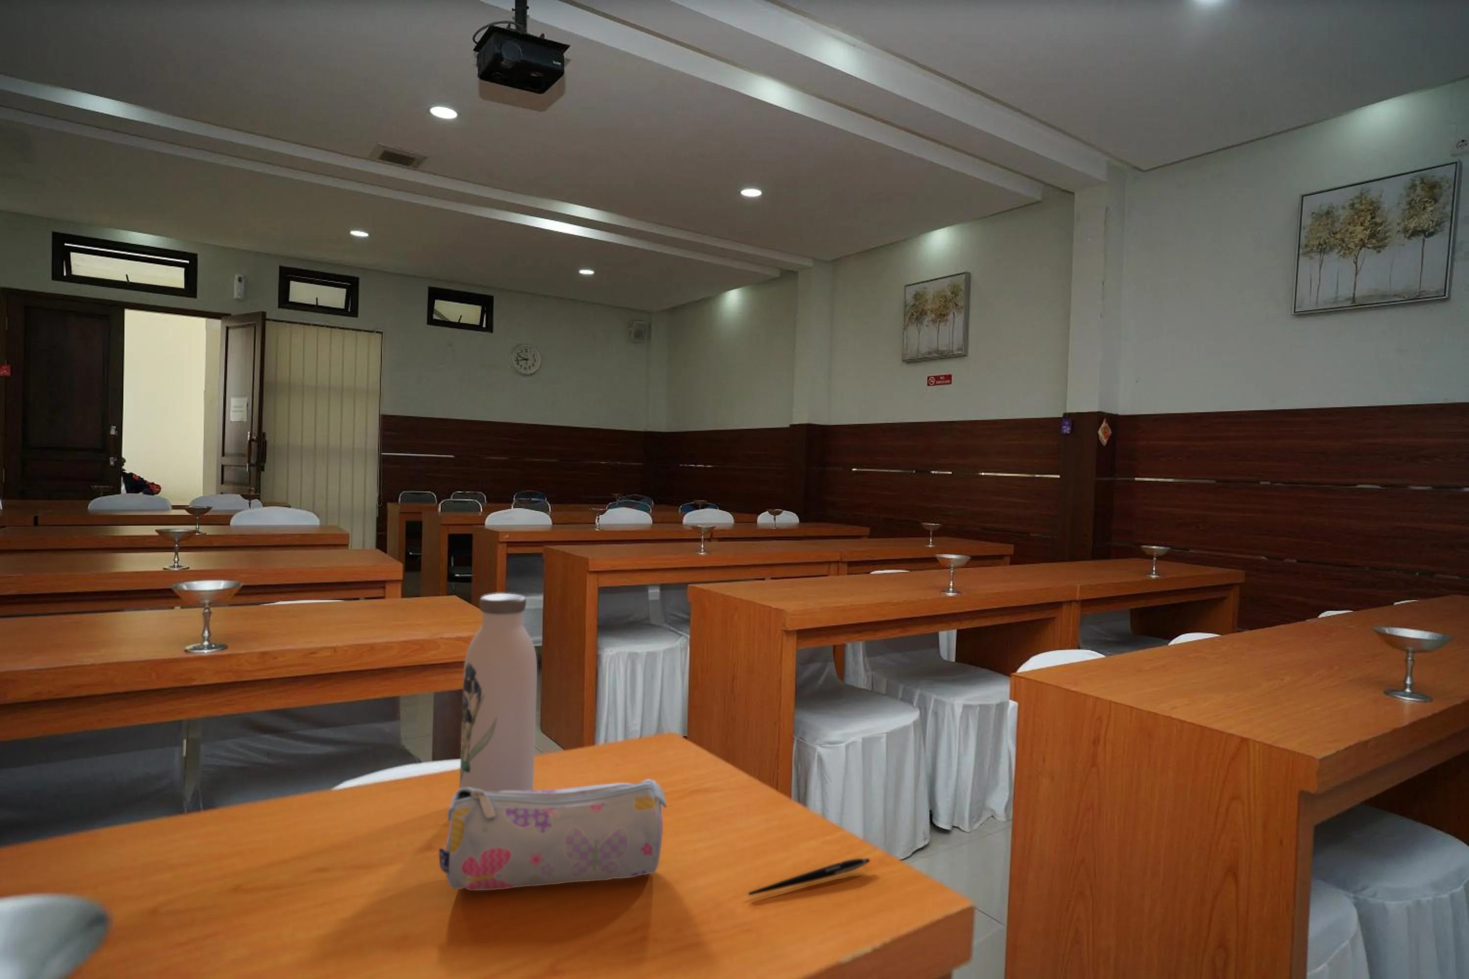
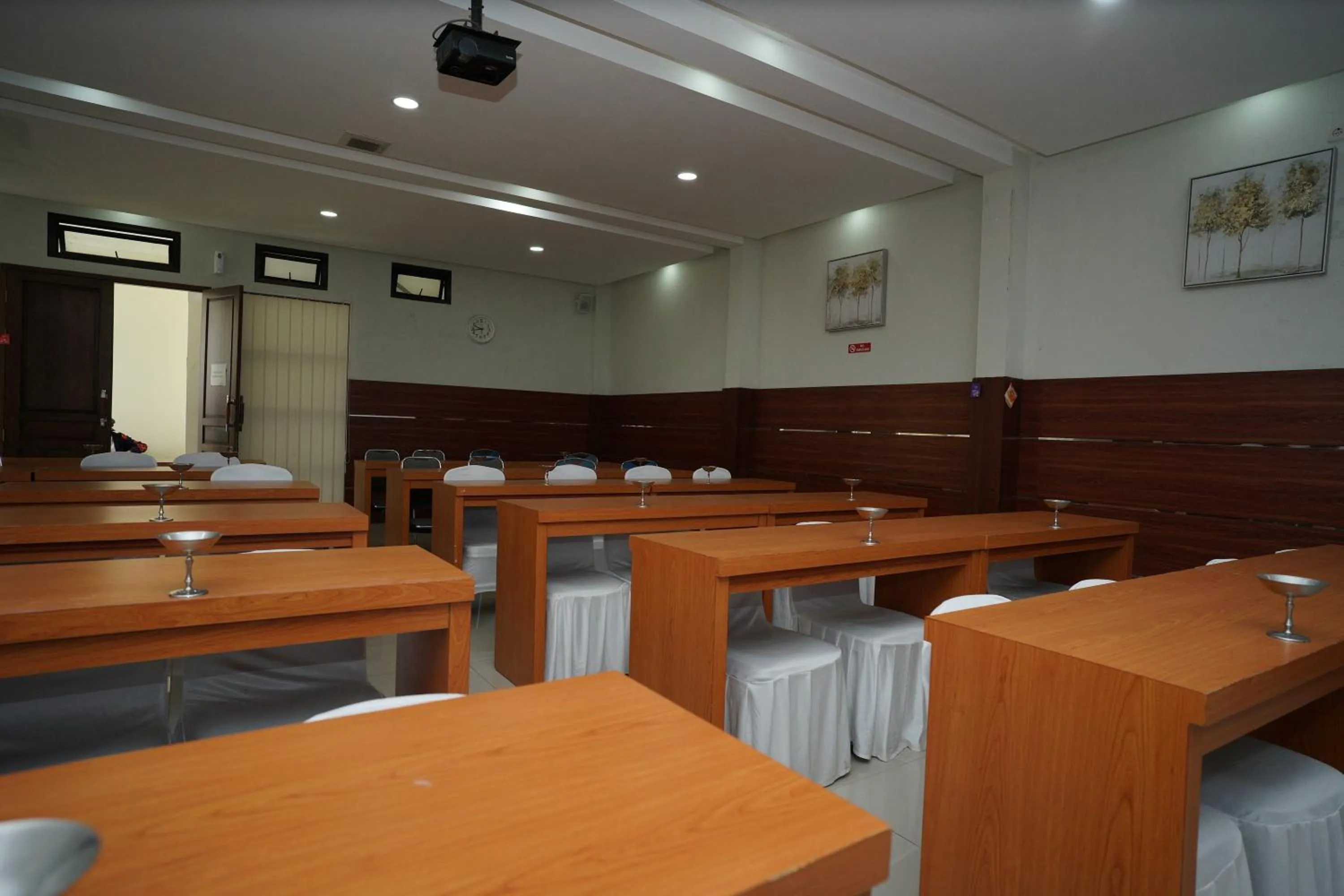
- water bottle [459,593,538,792]
- pen [748,858,871,896]
- pencil case [438,779,668,890]
